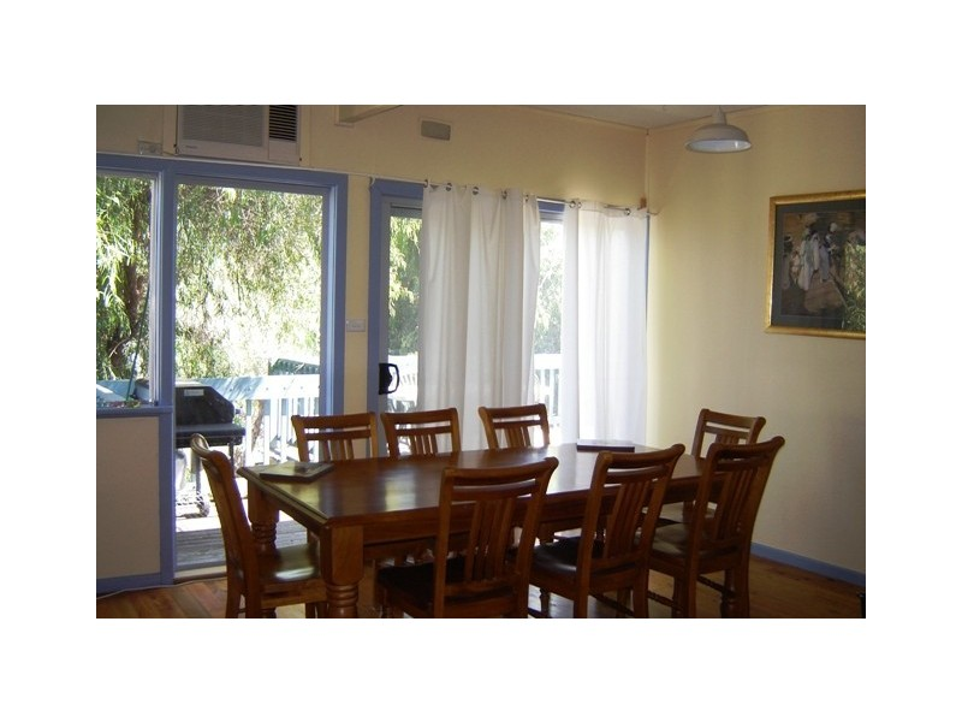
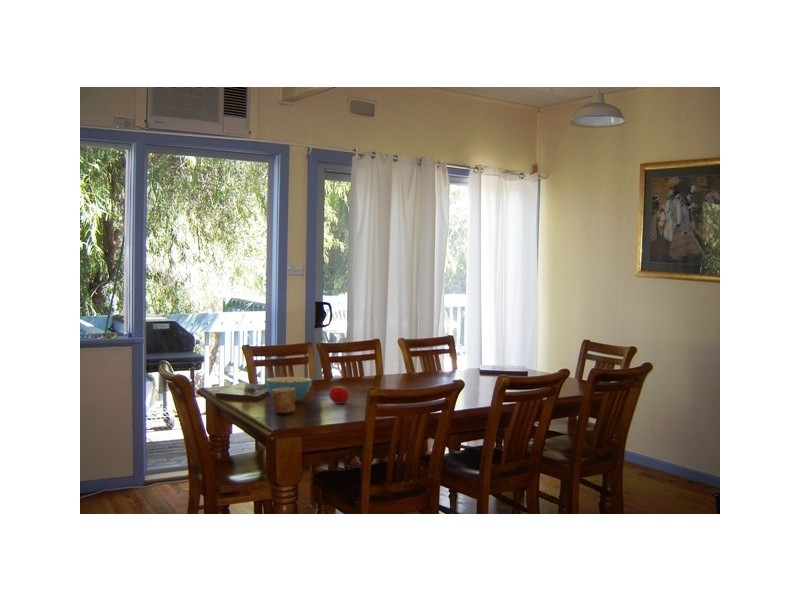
+ cereal bowl [264,376,313,402]
+ fruit [328,385,351,404]
+ cup [272,387,296,414]
